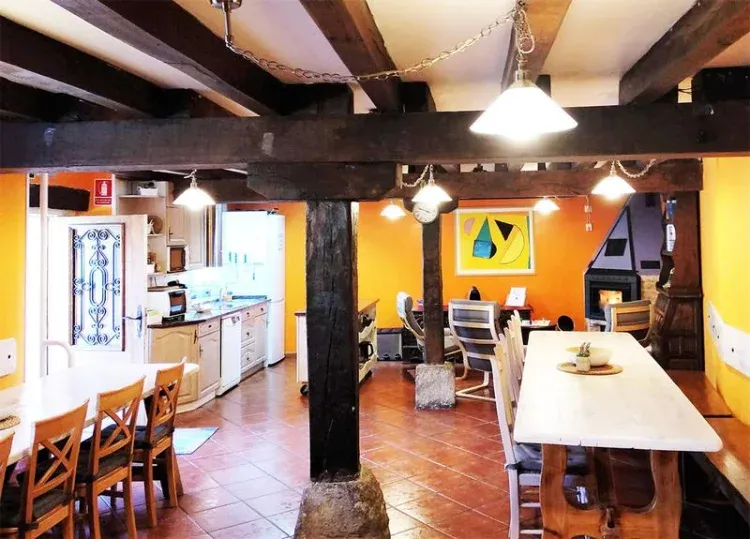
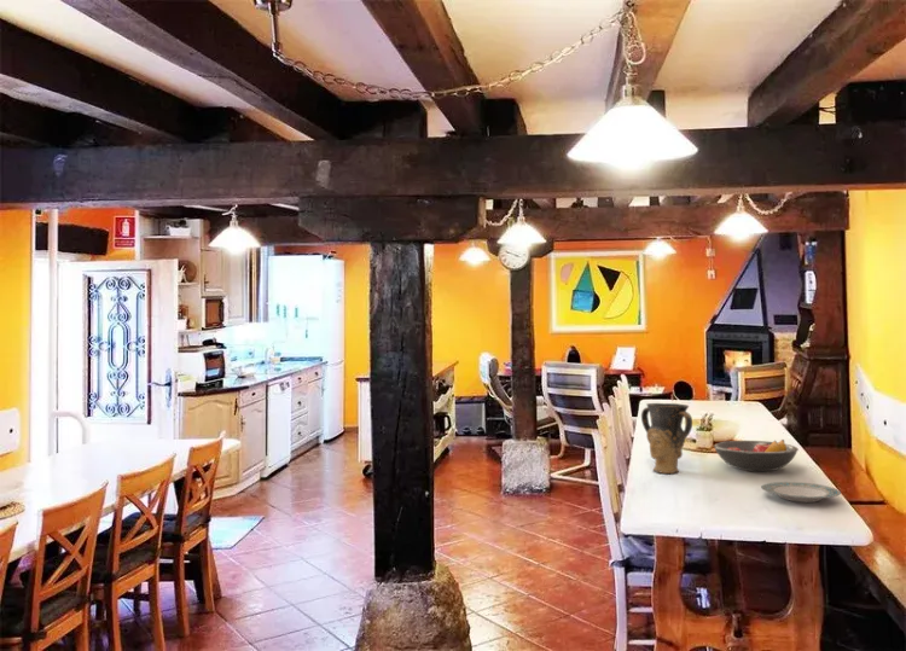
+ vase [640,402,693,475]
+ plate [760,481,842,504]
+ fruit bowl [713,438,800,472]
